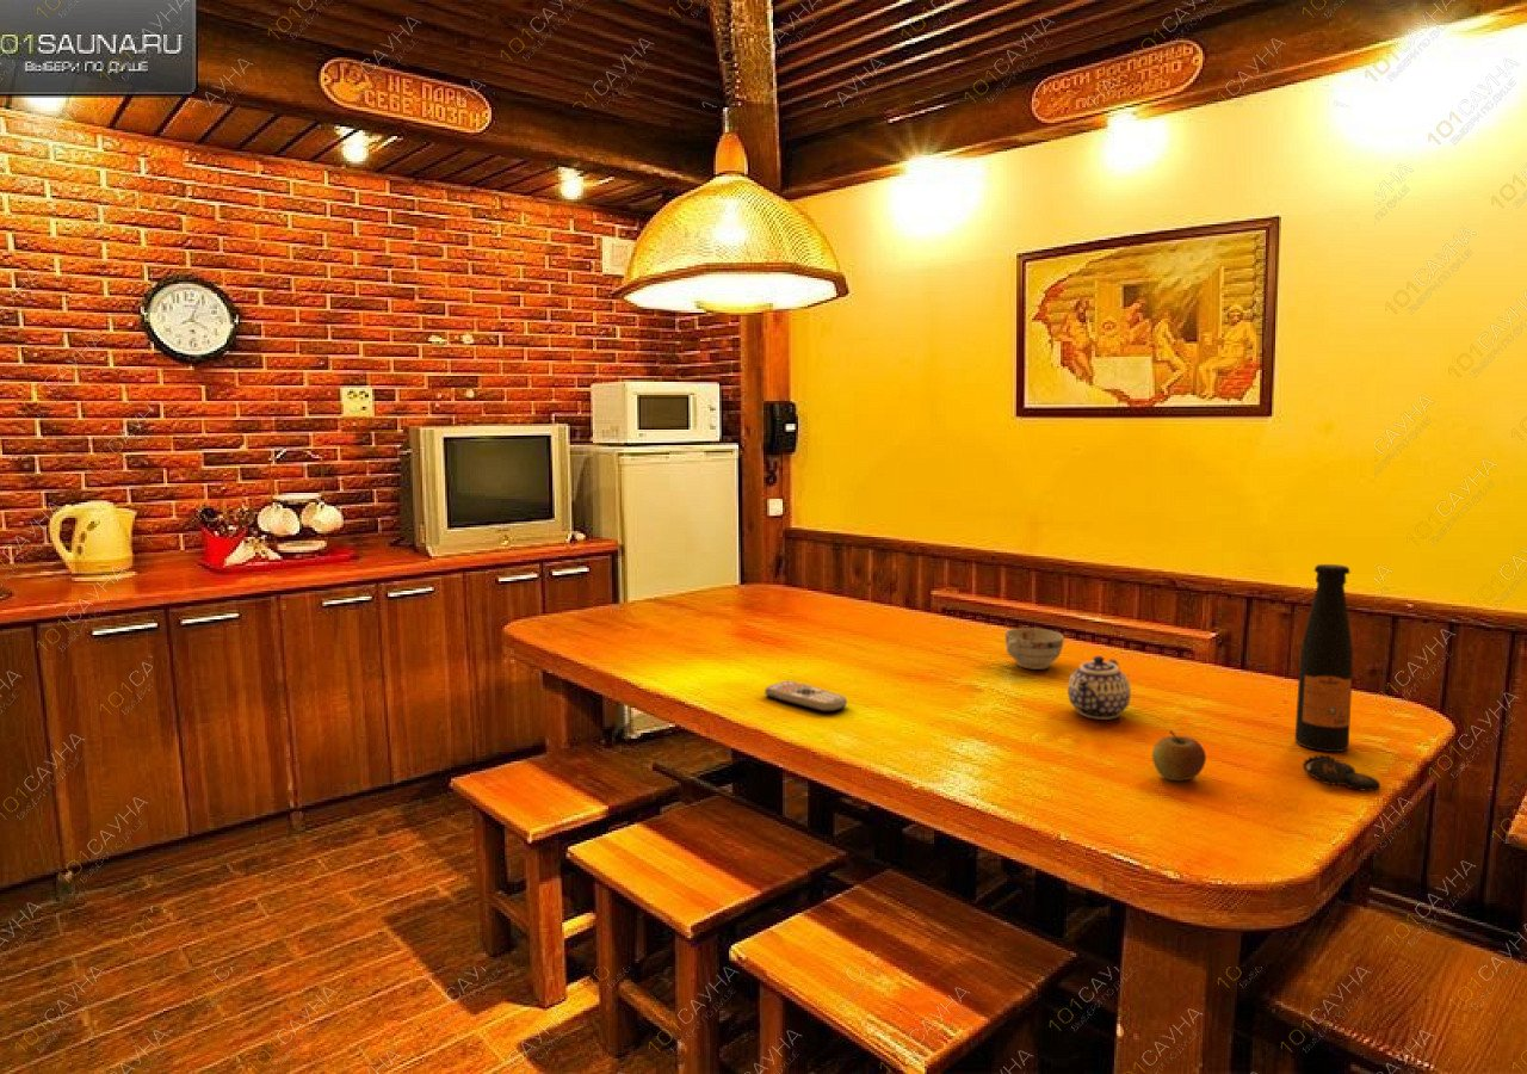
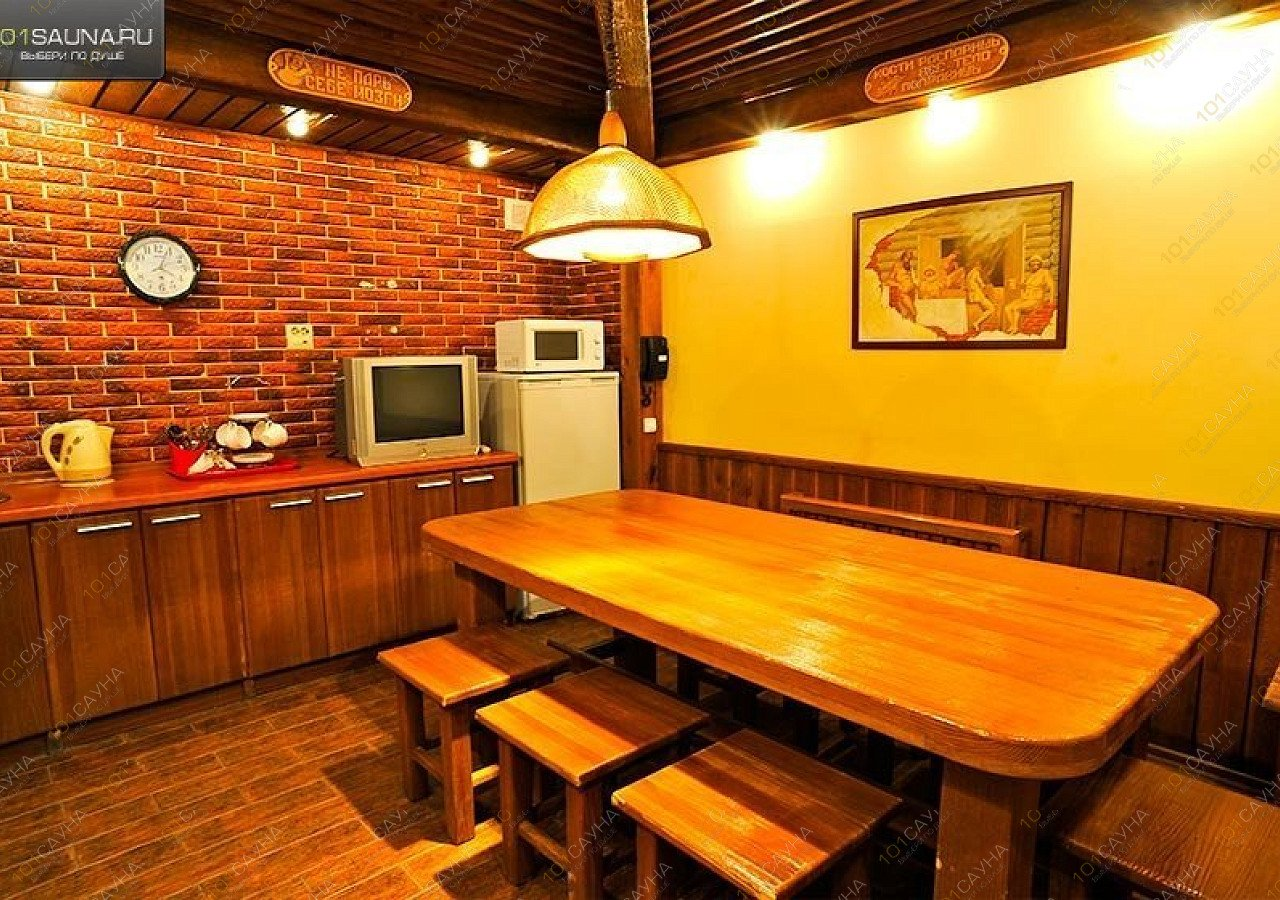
- beer bottle [1294,563,1381,792]
- apple [1151,730,1207,782]
- teapot [1067,655,1132,721]
- teacup [1004,626,1065,671]
- remote control [764,679,848,712]
